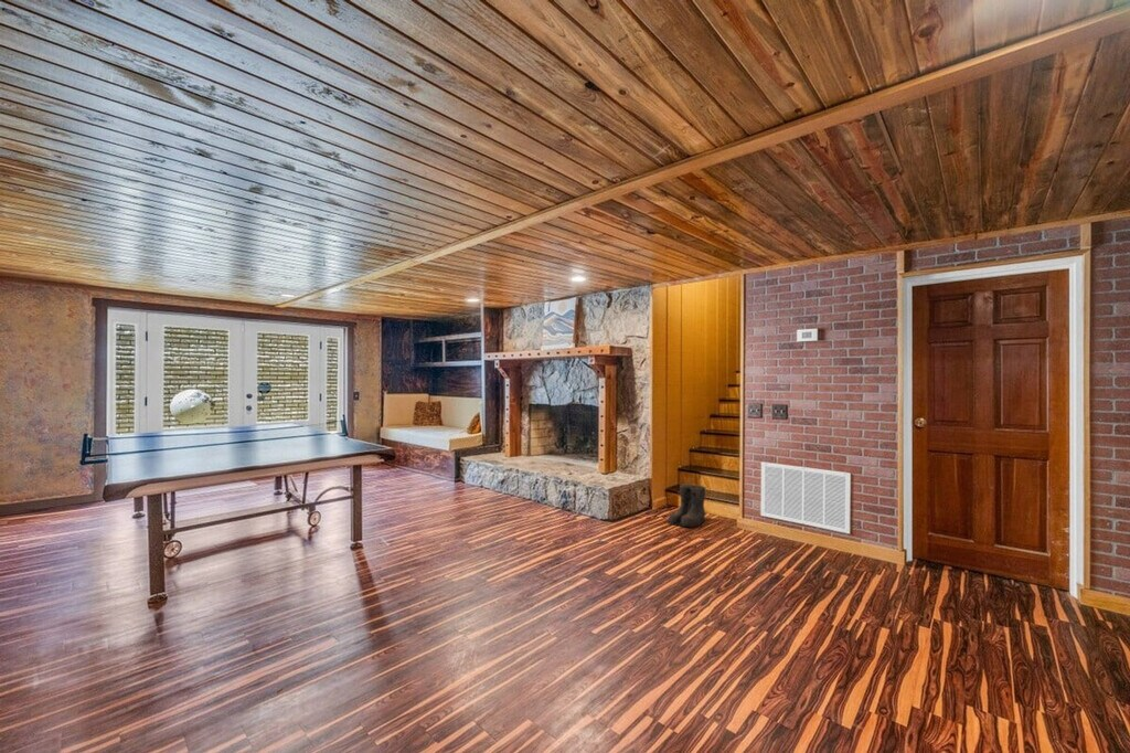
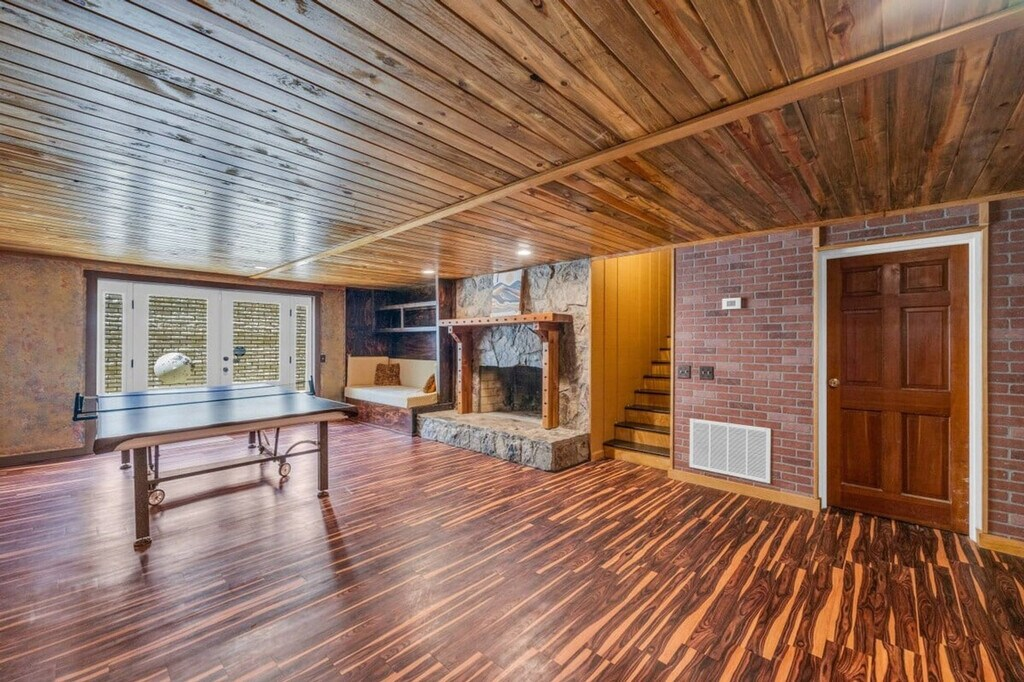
- boots [667,482,708,528]
